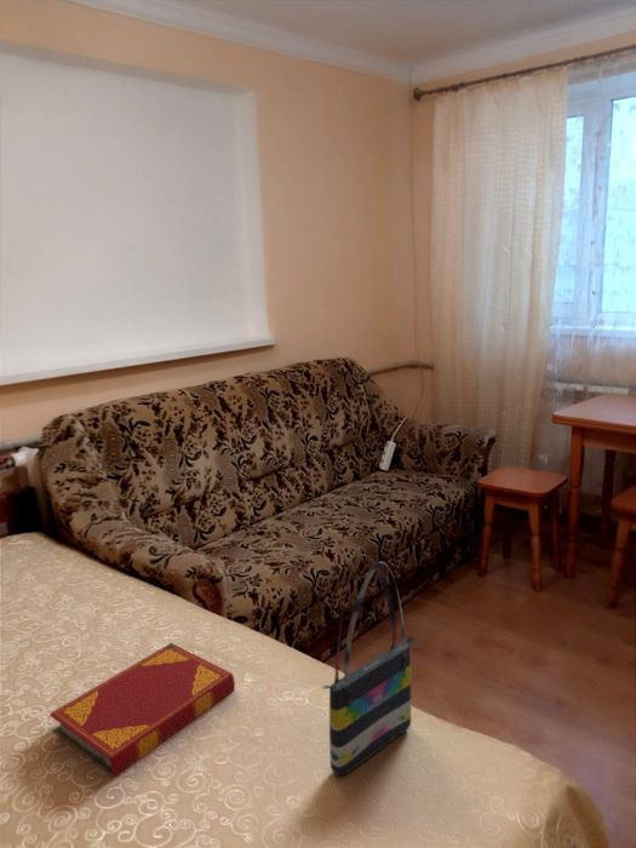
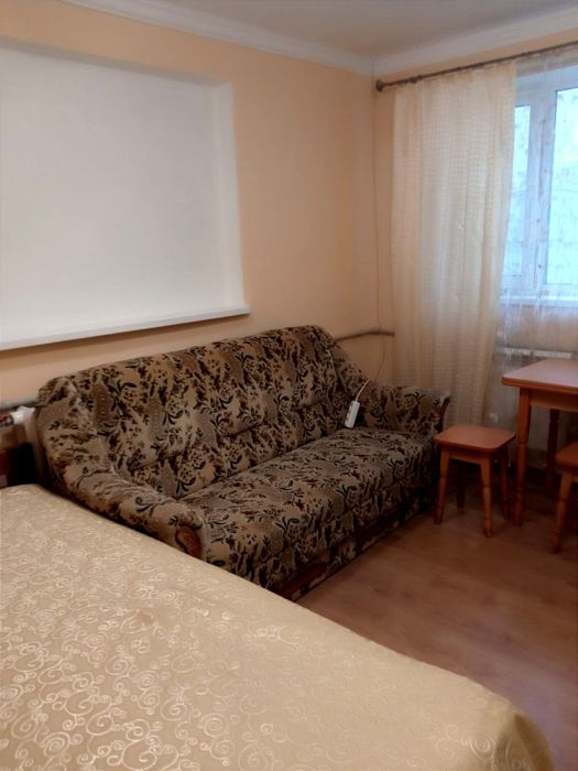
- hardback book [48,642,236,778]
- tote bag [321,554,417,777]
